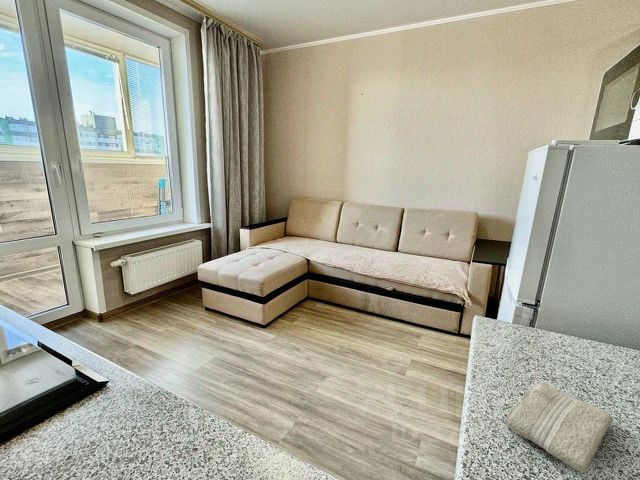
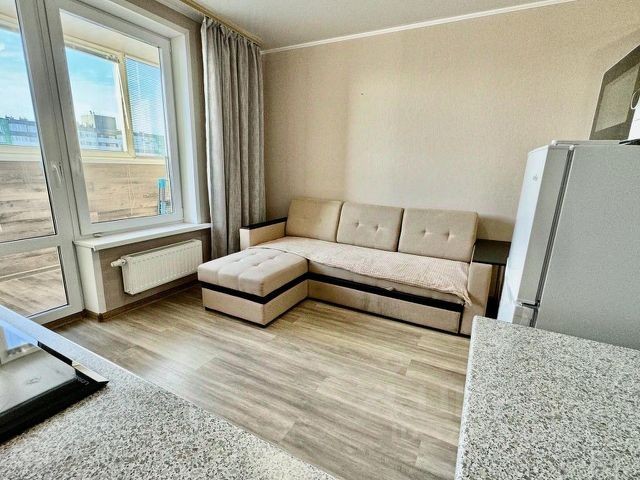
- washcloth [503,382,614,475]
